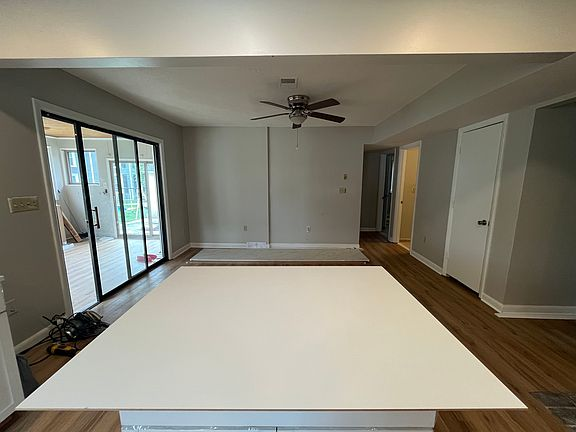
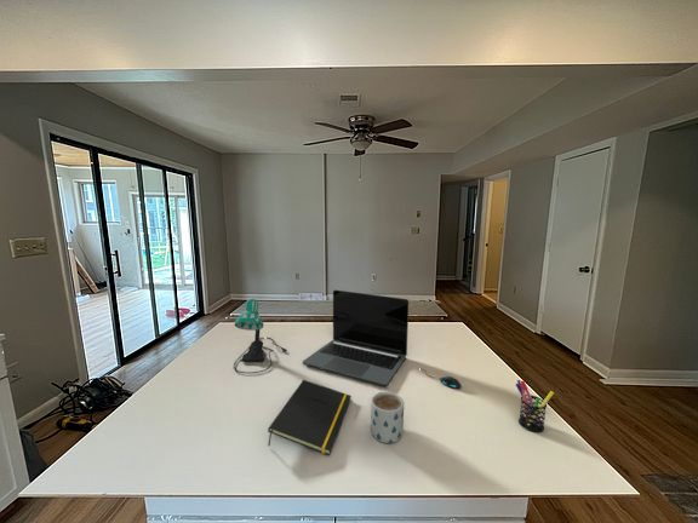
+ desk lamp [233,298,288,374]
+ notepad [267,379,353,456]
+ mug [370,391,405,444]
+ mouse [422,368,463,390]
+ pen holder [515,379,555,433]
+ laptop [302,289,410,387]
